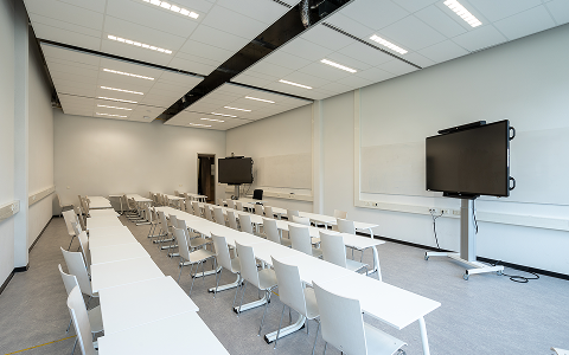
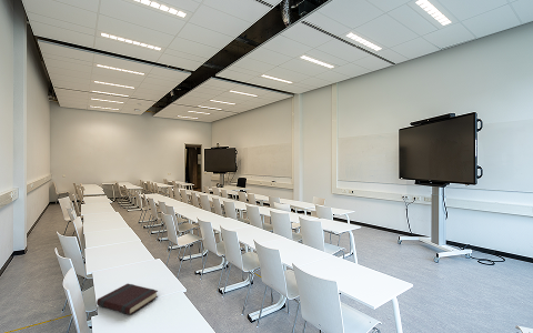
+ book [95,283,159,315]
